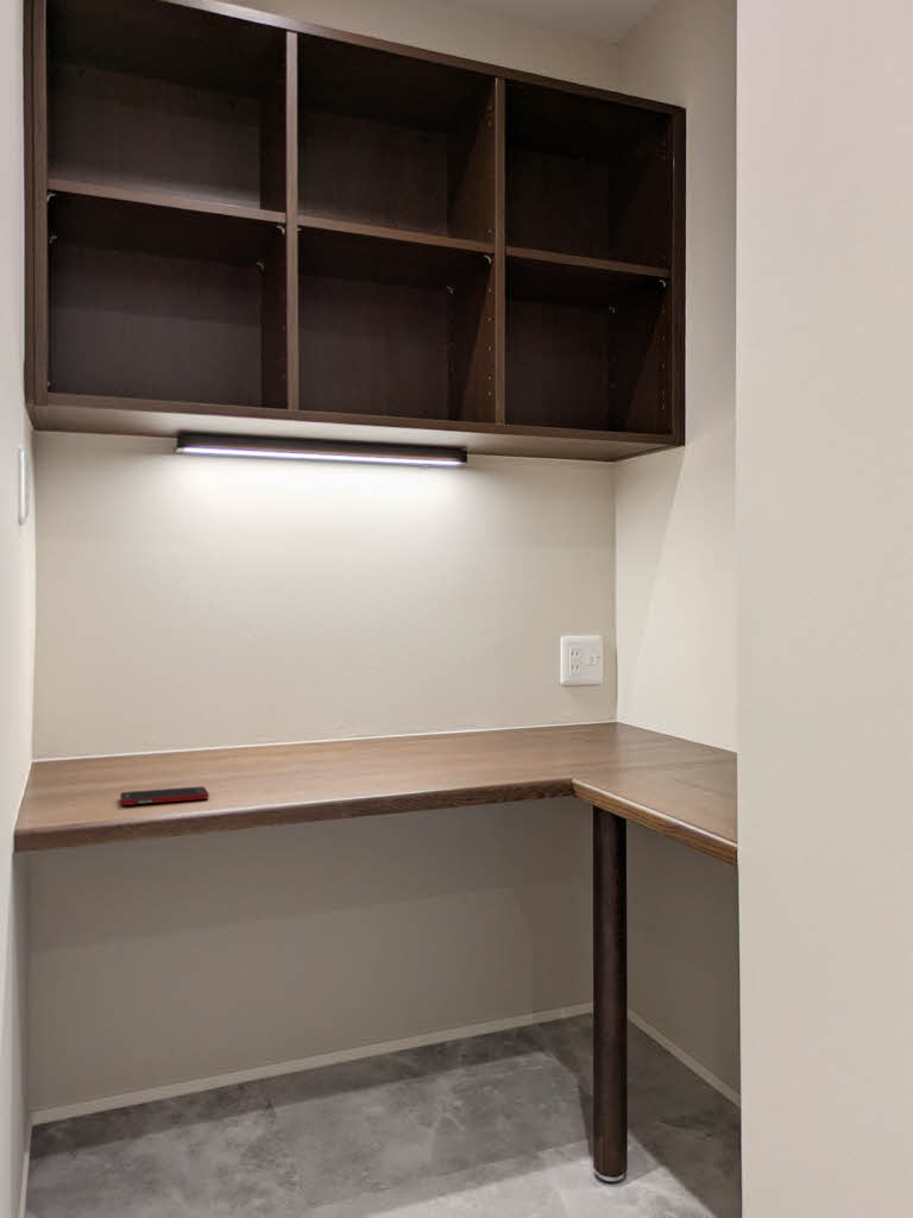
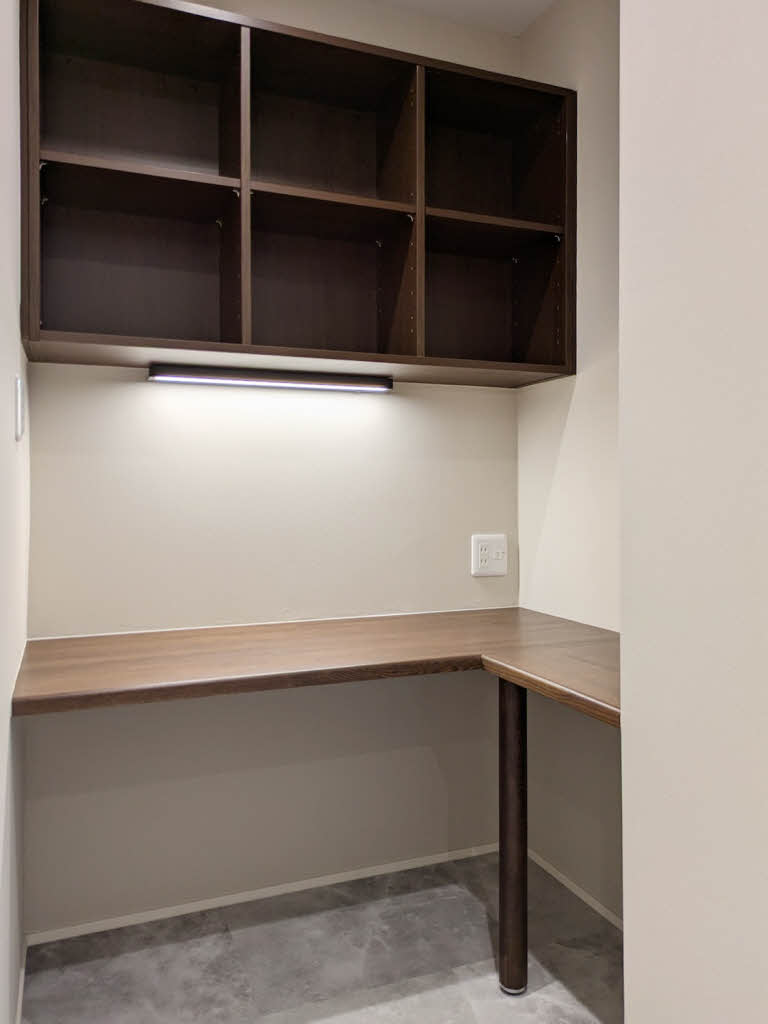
- cell phone [119,785,210,806]
